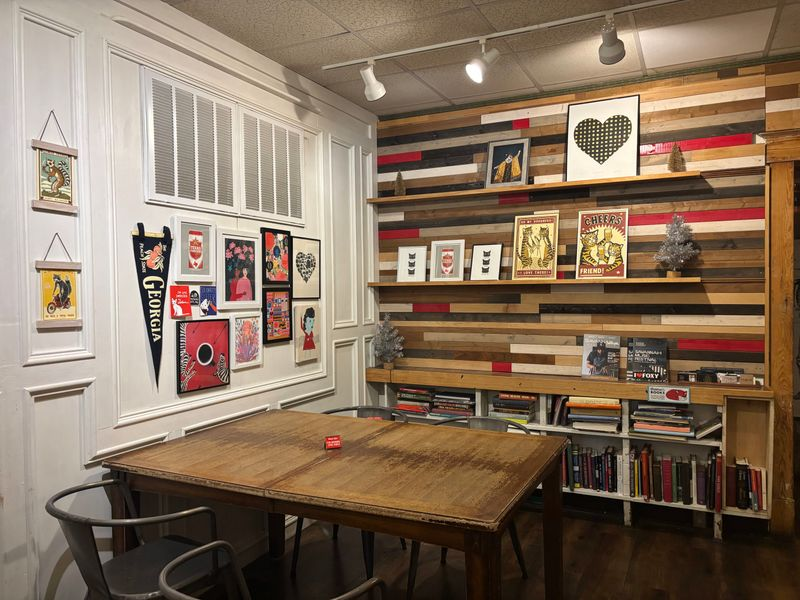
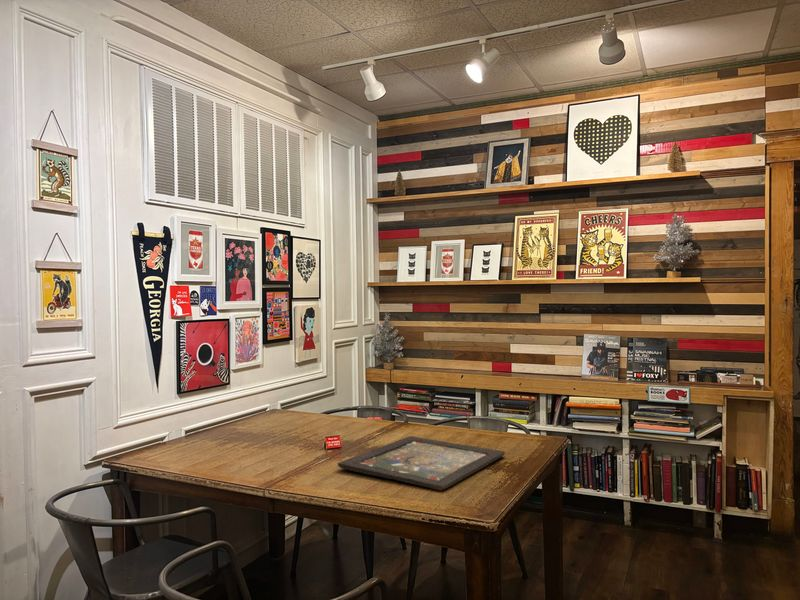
+ board game [337,435,506,491]
